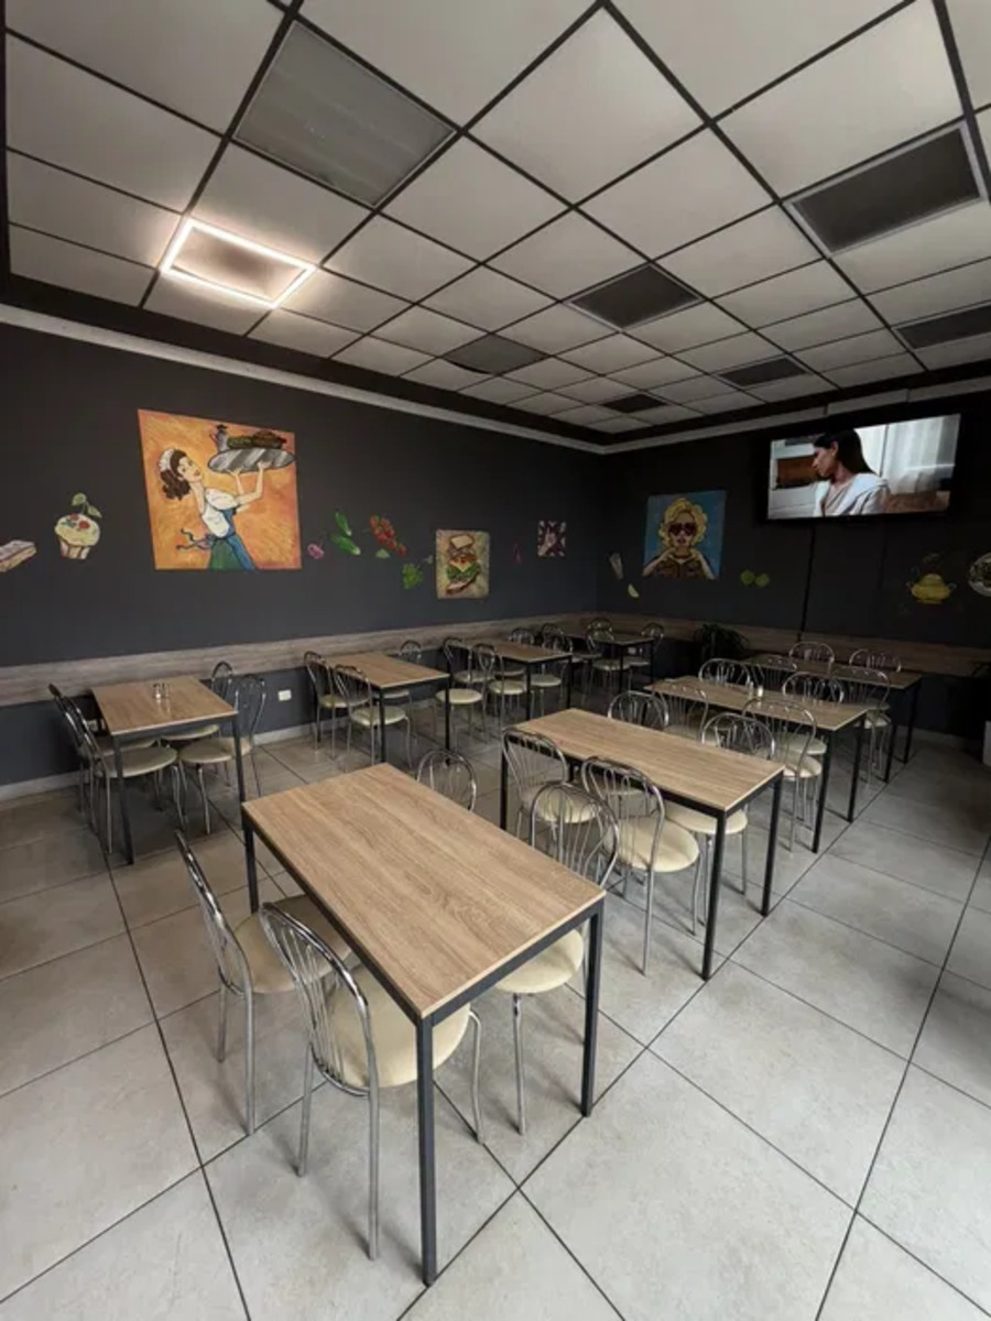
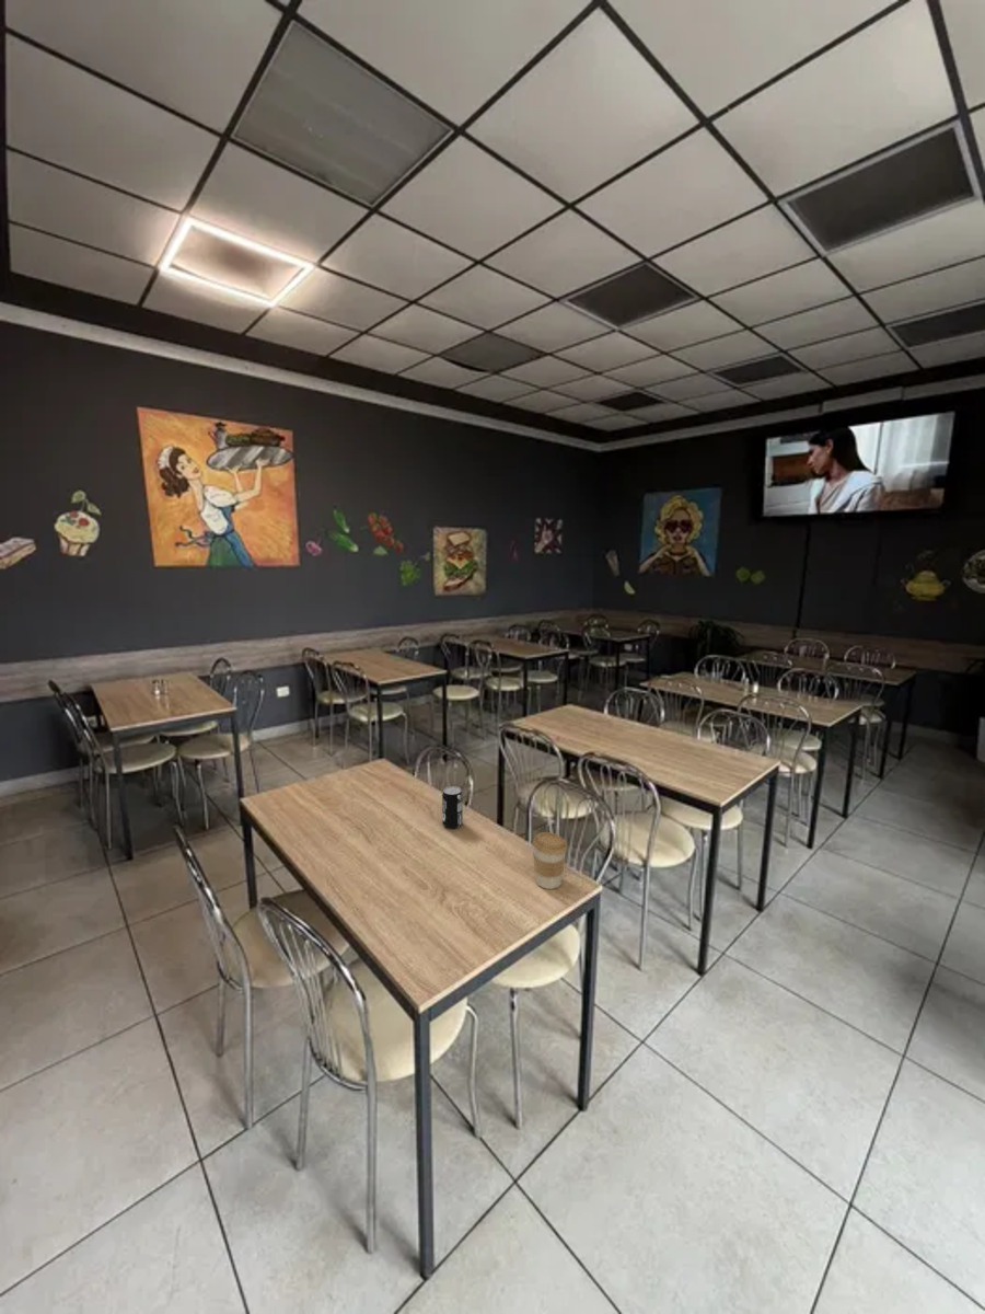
+ beverage can [441,785,464,829]
+ coffee cup [532,831,568,890]
